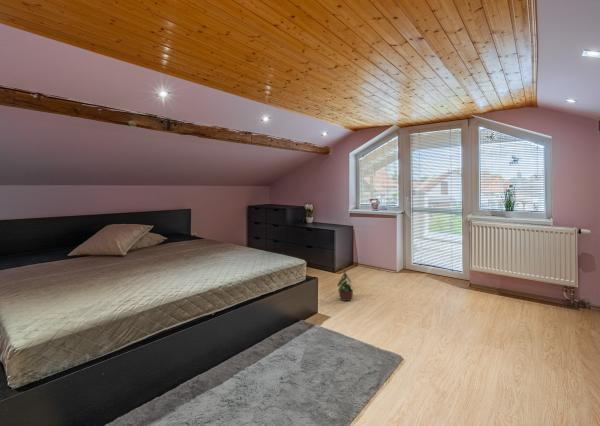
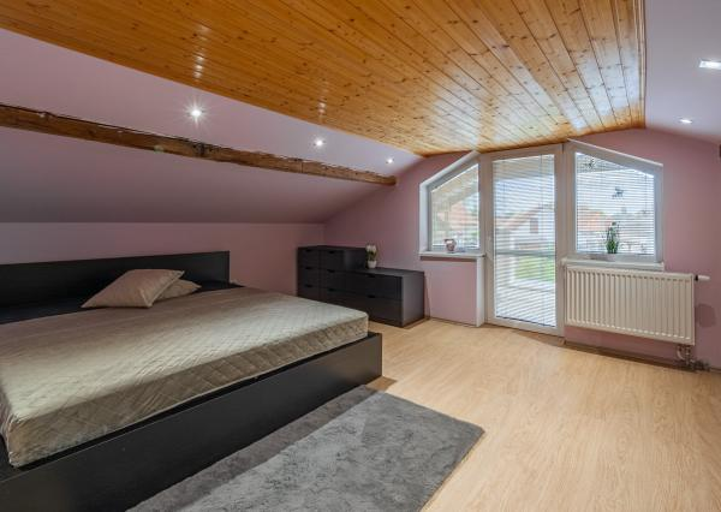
- potted plant [337,267,355,302]
